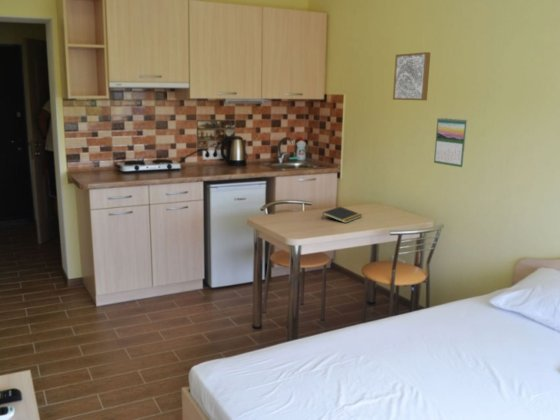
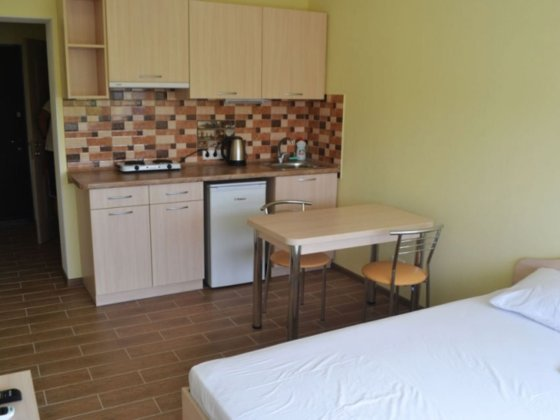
- notepad [321,206,363,224]
- calendar [433,116,468,168]
- wall art [392,51,431,101]
